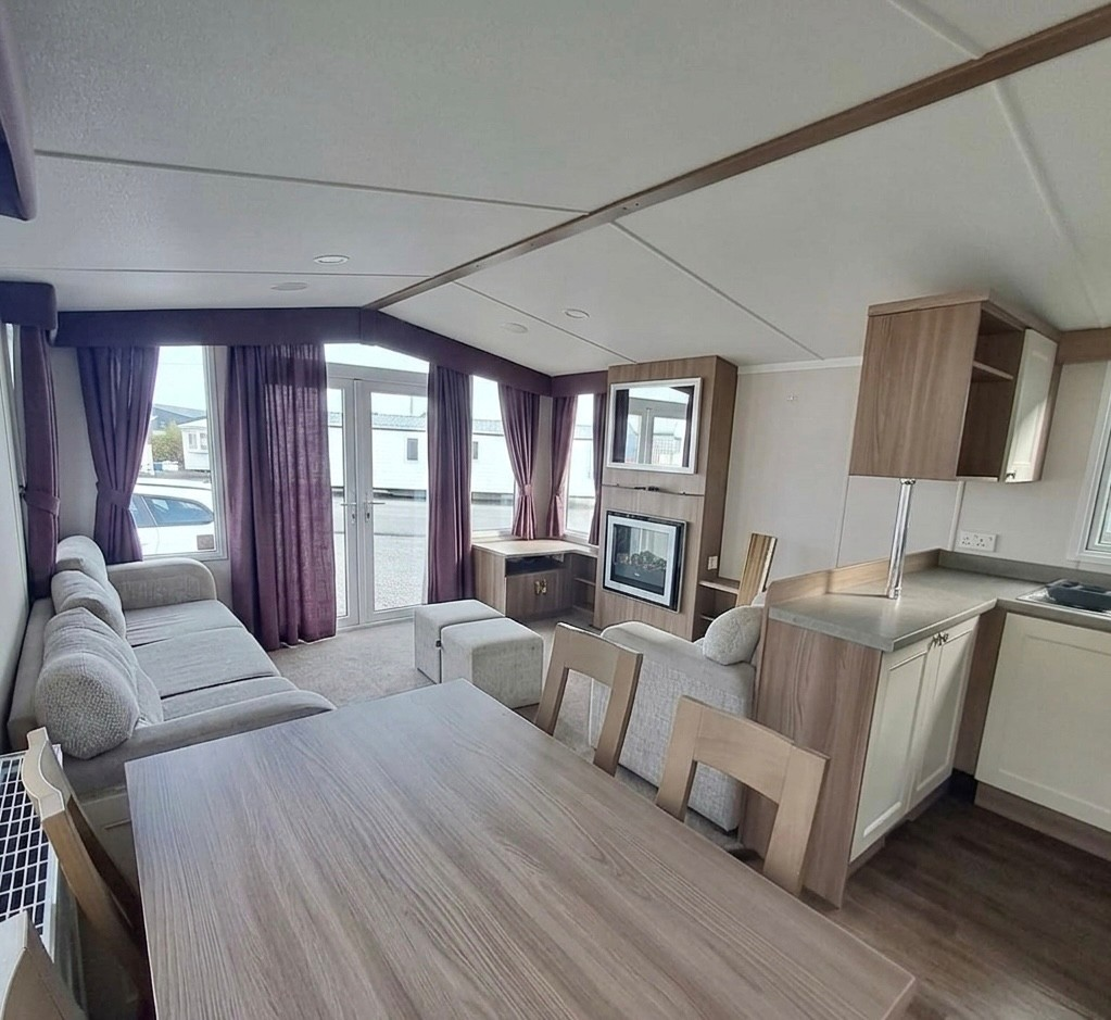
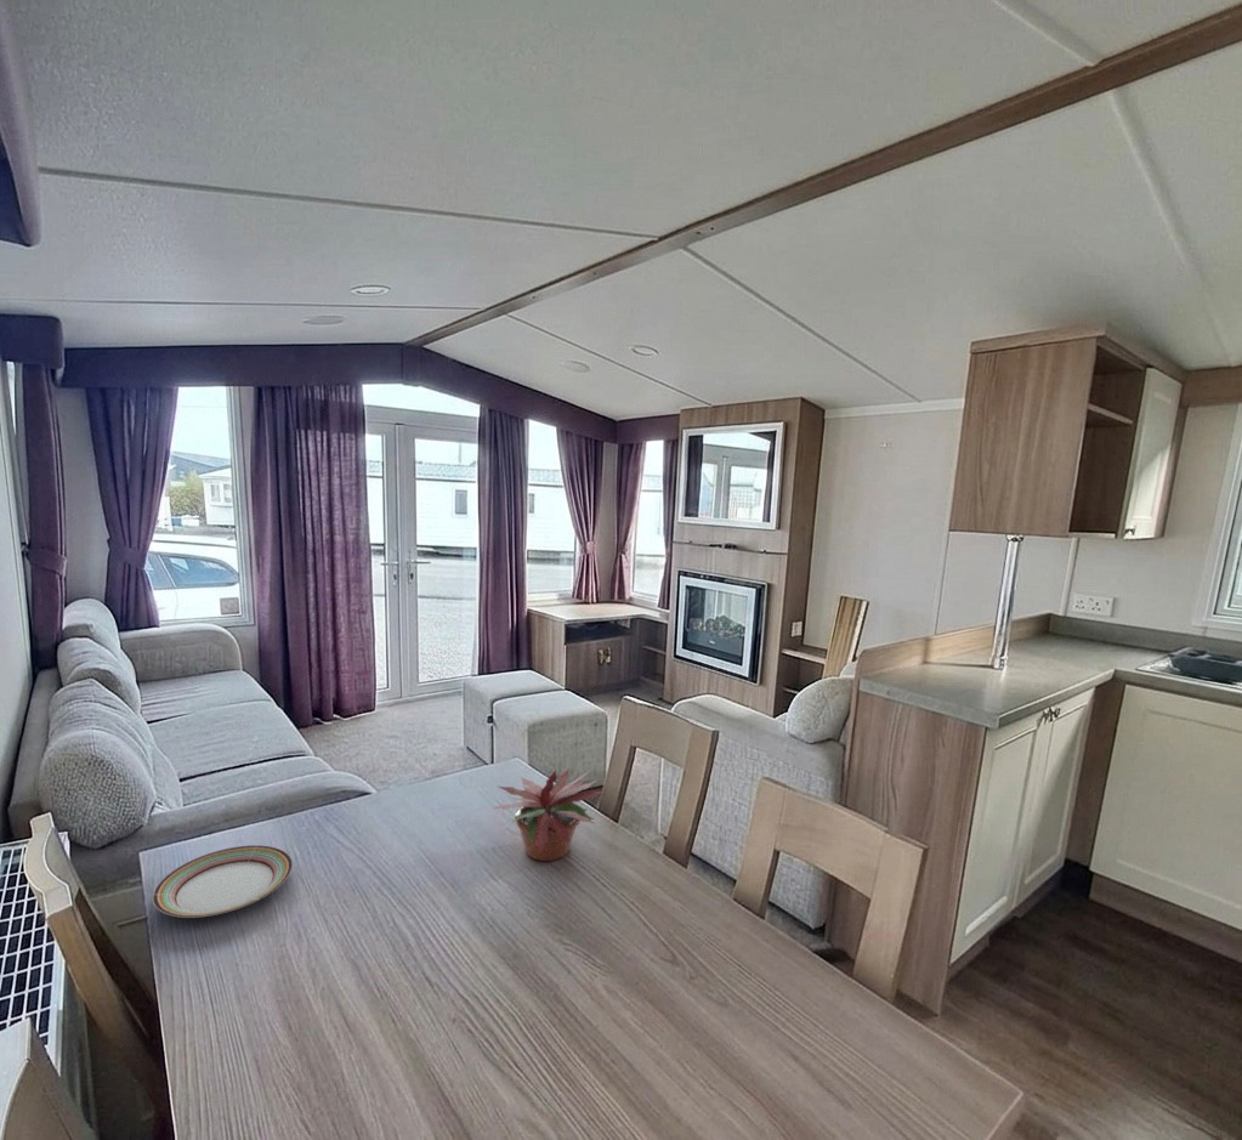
+ potted plant [490,766,606,862]
+ plate [152,844,294,919]
